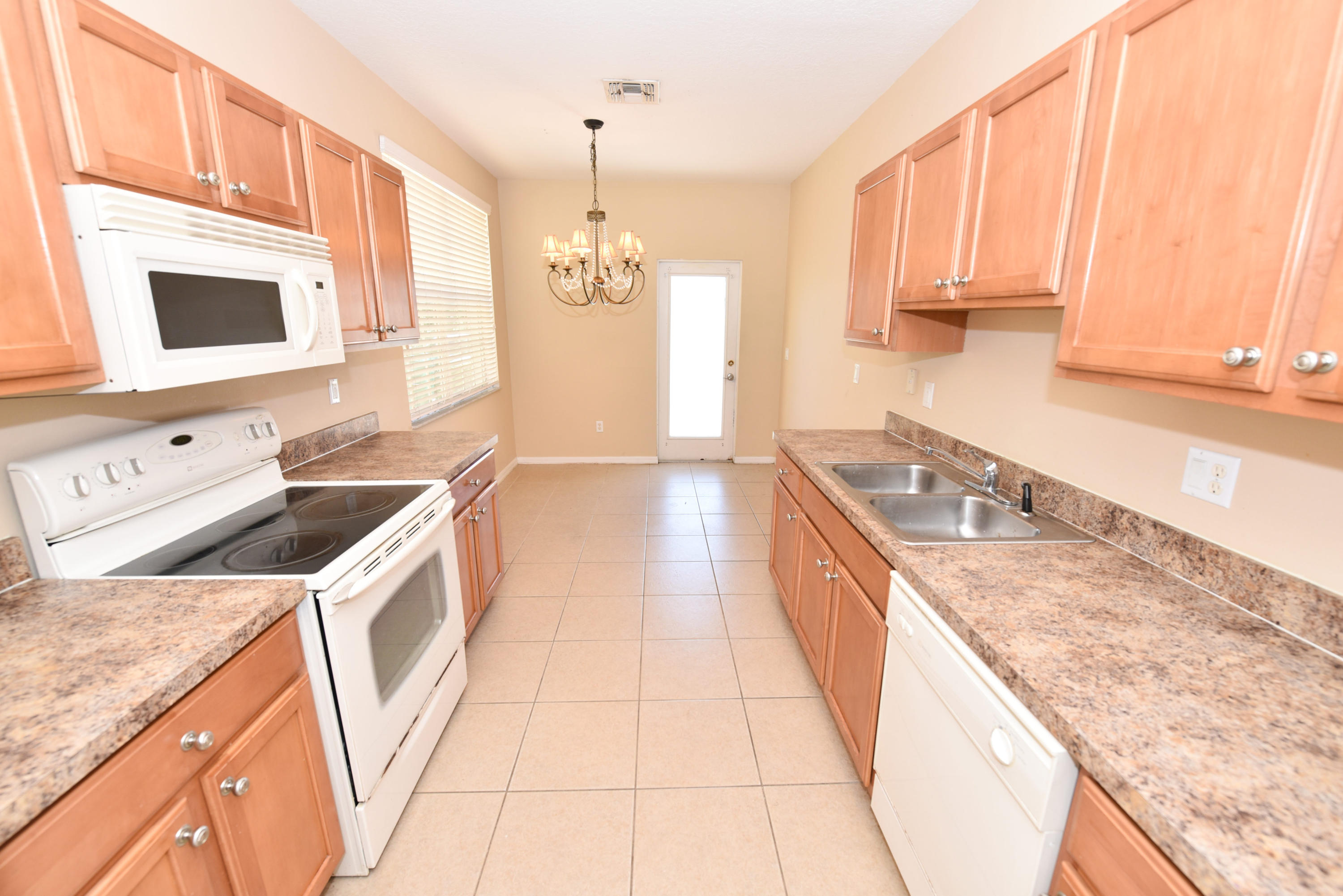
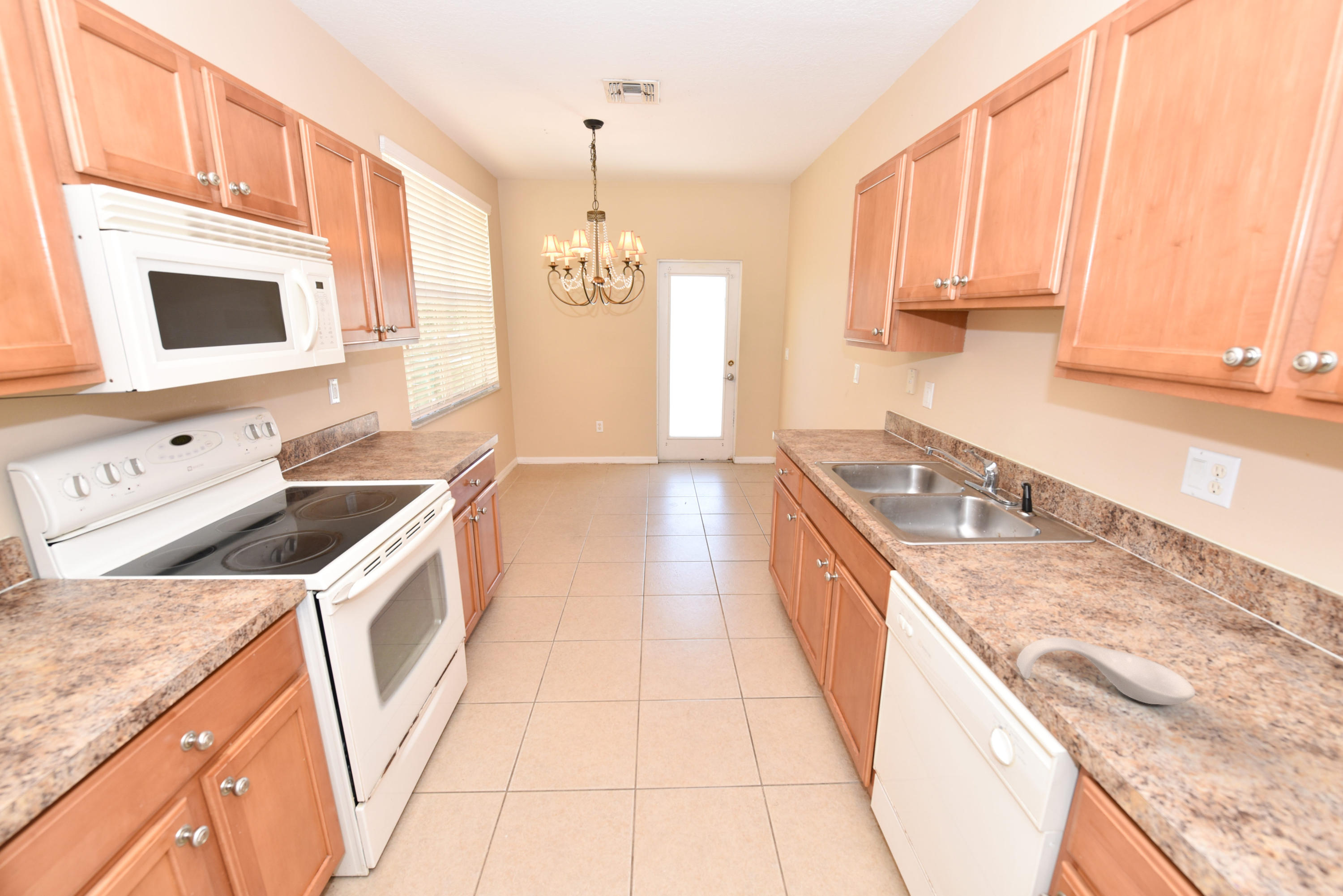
+ spoon rest [1016,637,1196,705]
